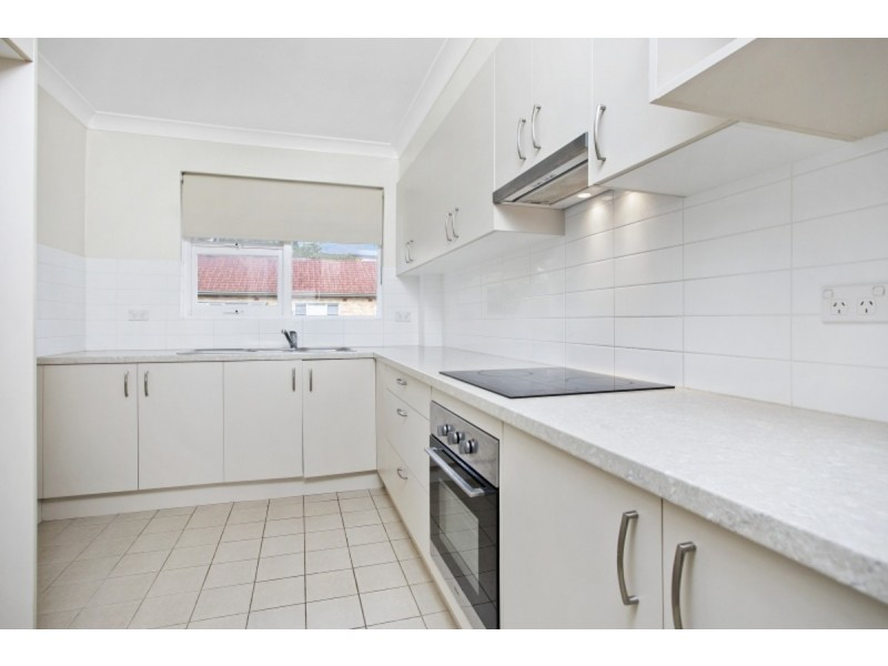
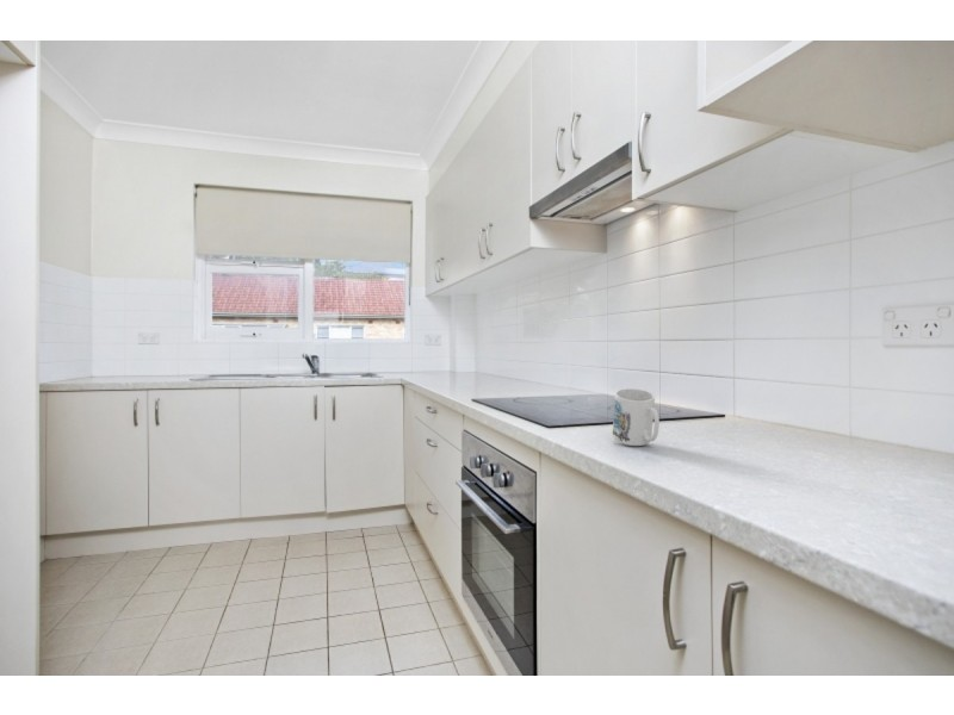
+ mug [612,387,661,447]
